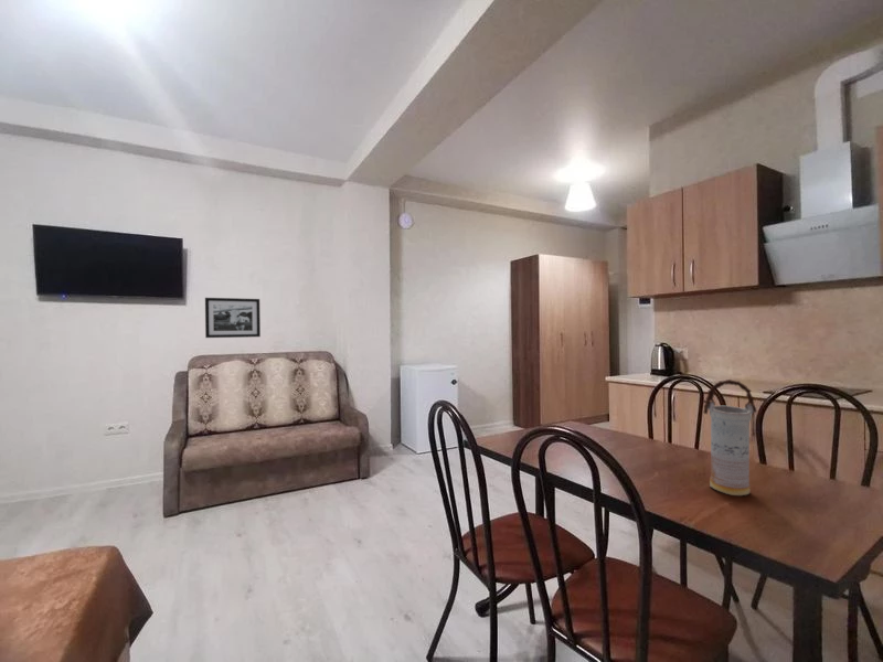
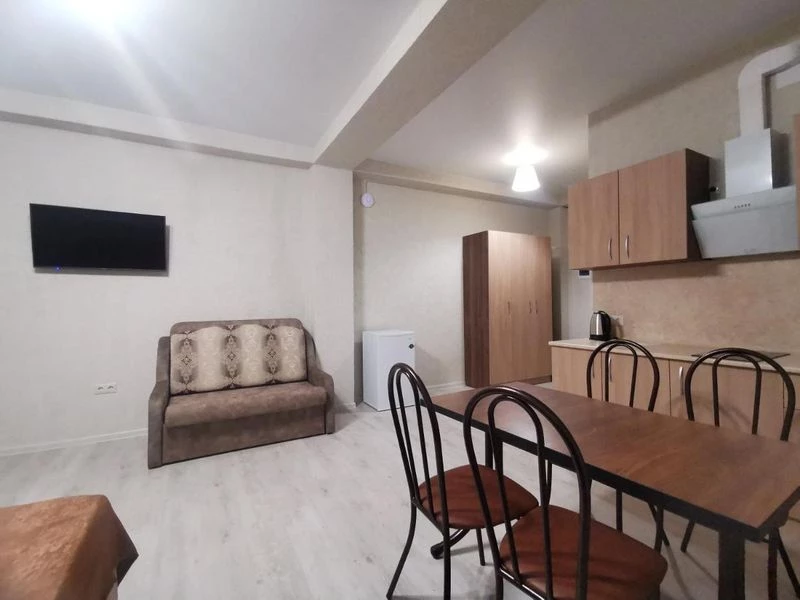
- picture frame [204,297,262,339]
- vase [701,378,758,496]
